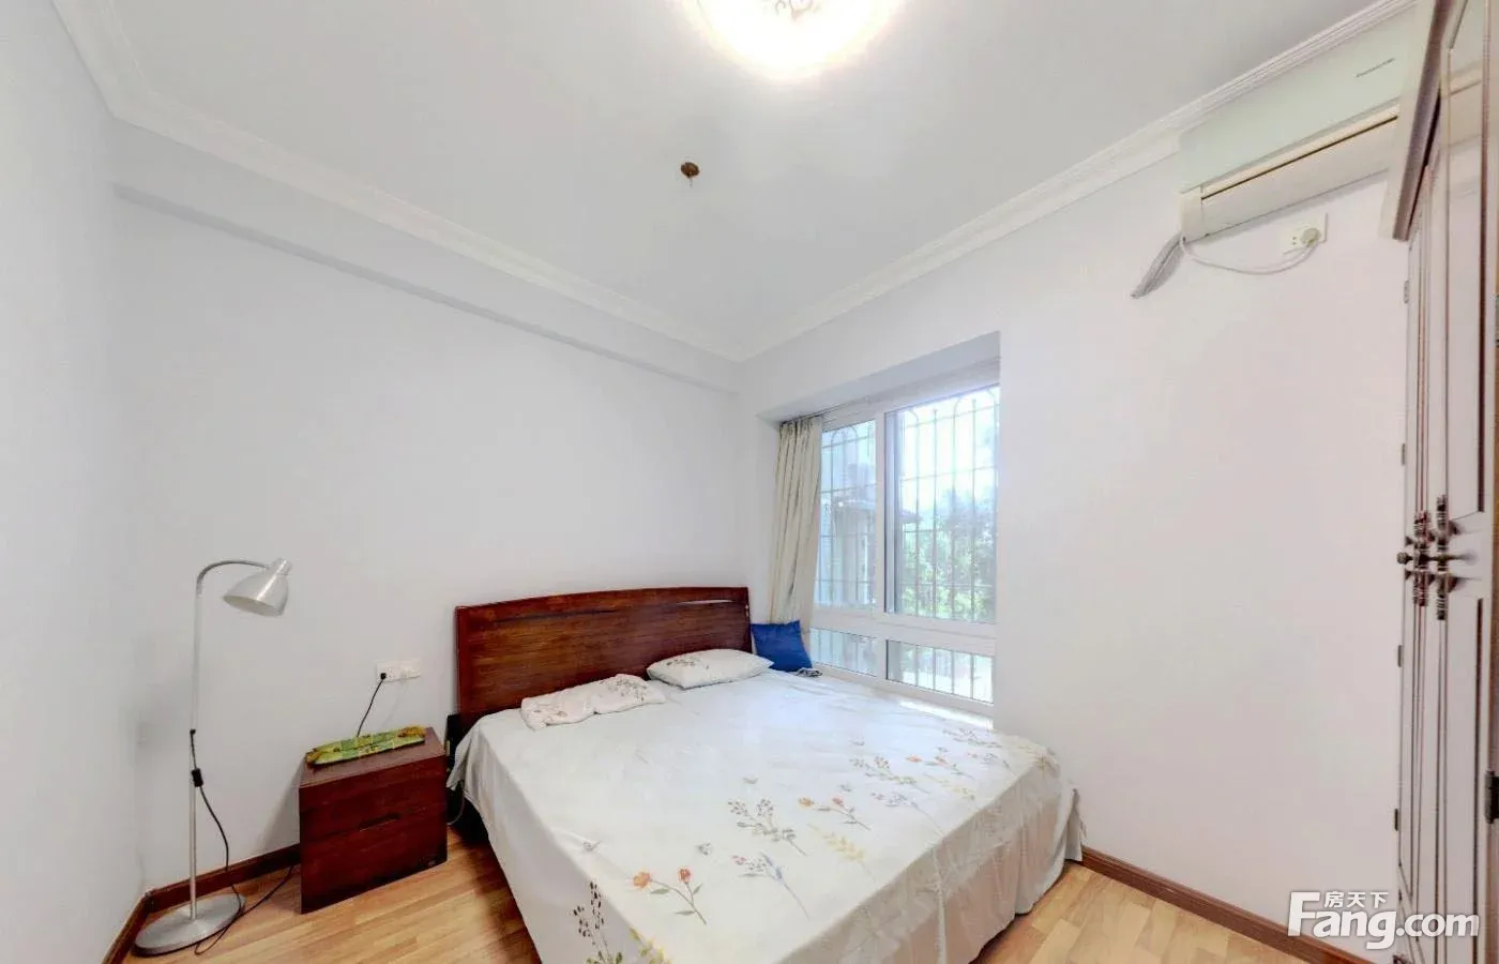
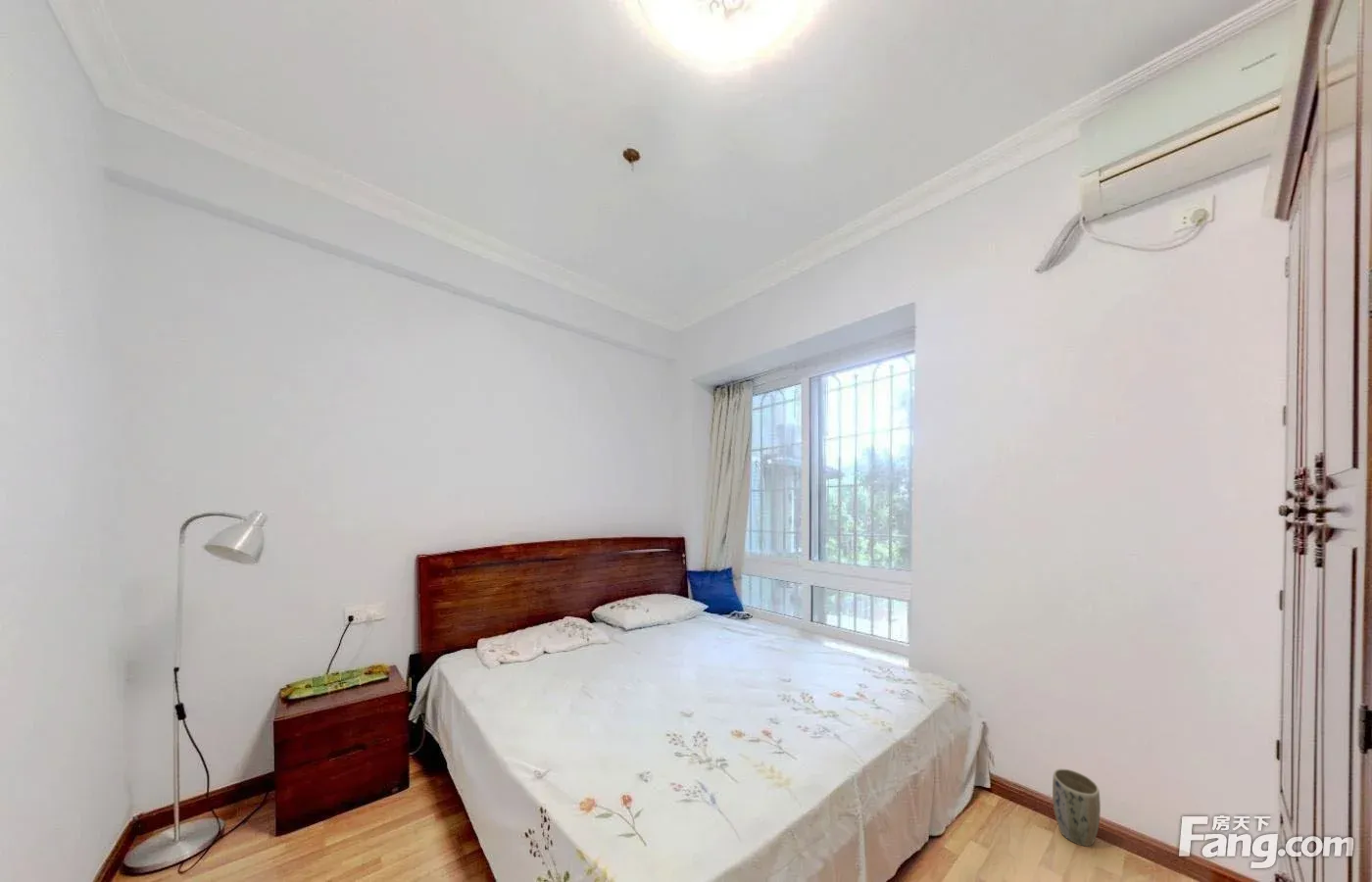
+ plant pot [1052,768,1102,848]
